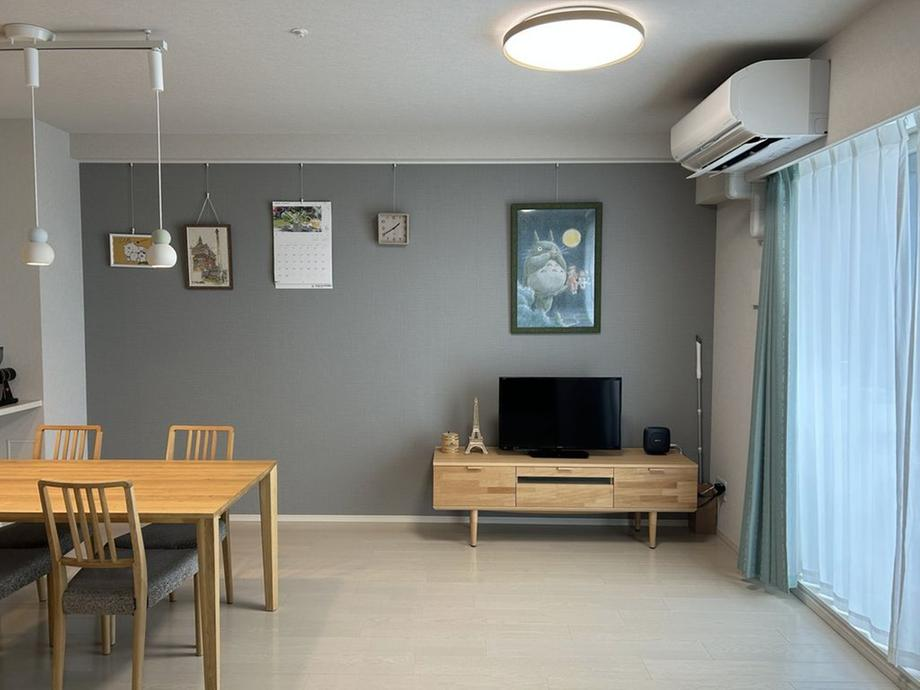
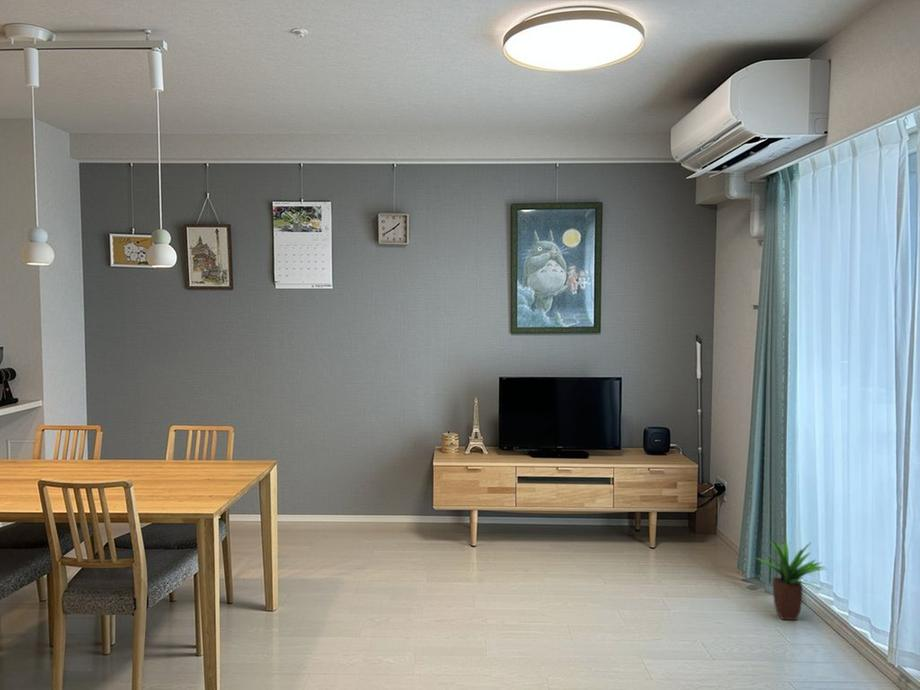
+ potted plant [751,538,826,621]
